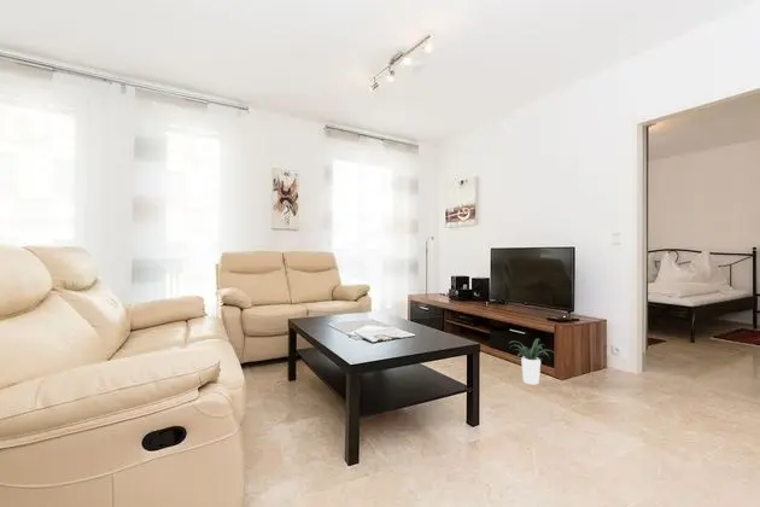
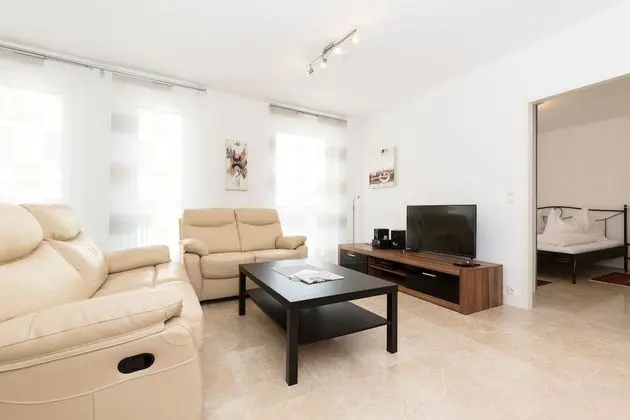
- potted plant [507,338,555,385]
